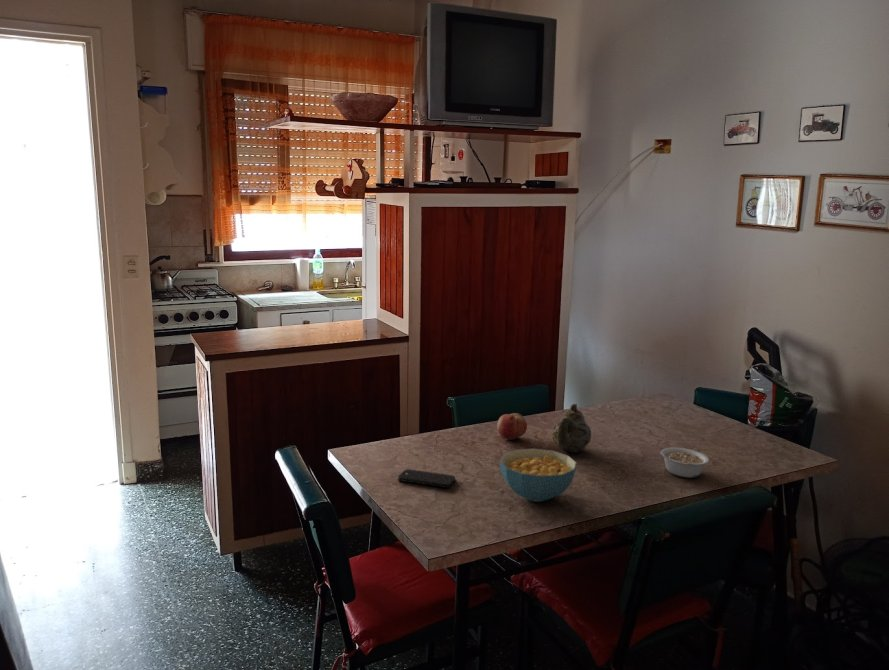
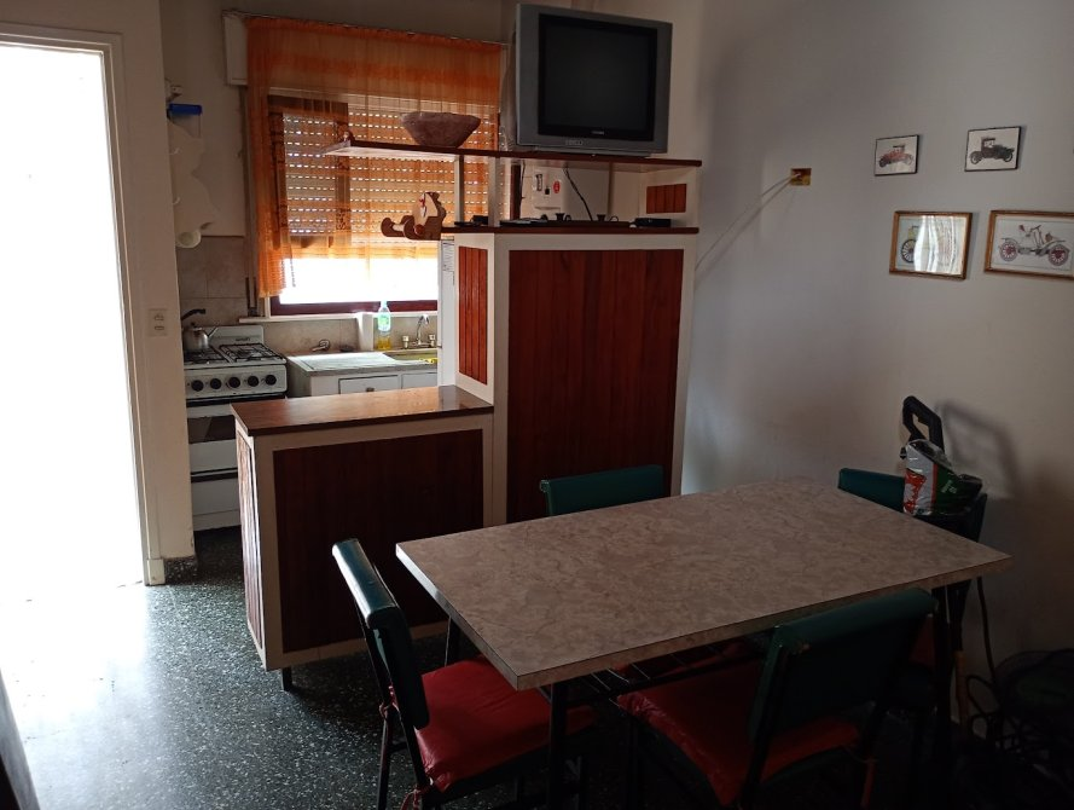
- legume [660,447,710,479]
- smartphone [396,468,456,489]
- fruit [496,412,528,441]
- teapot [551,403,592,454]
- cereal bowl [499,448,578,503]
